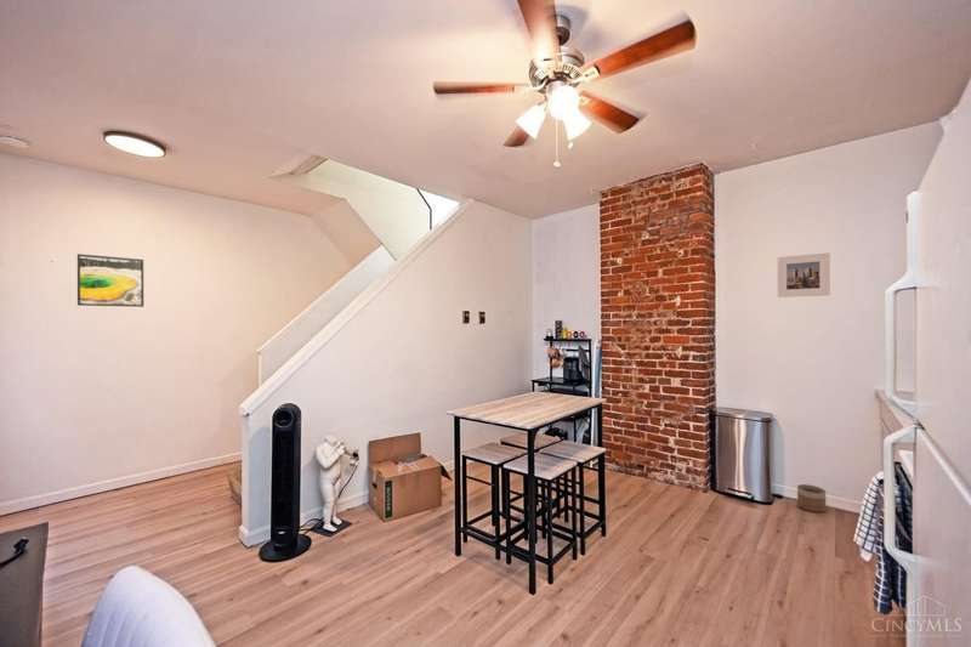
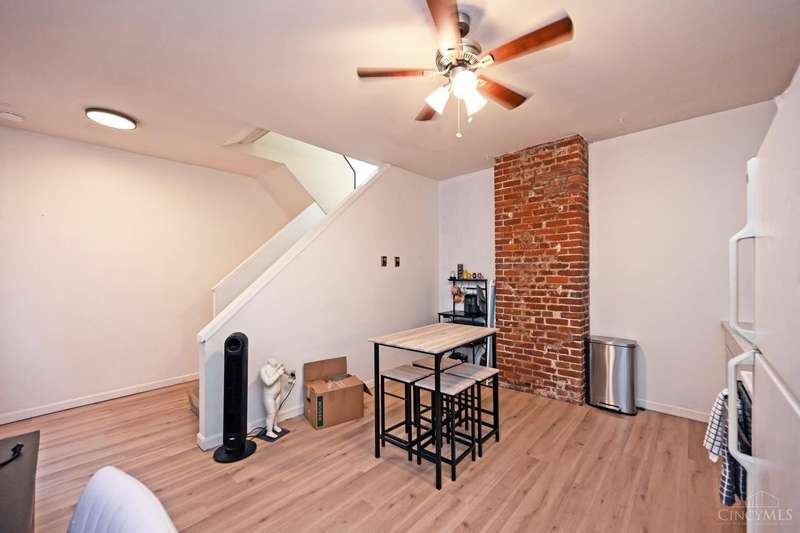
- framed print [777,251,831,299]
- planter [796,483,827,513]
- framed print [76,252,144,308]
